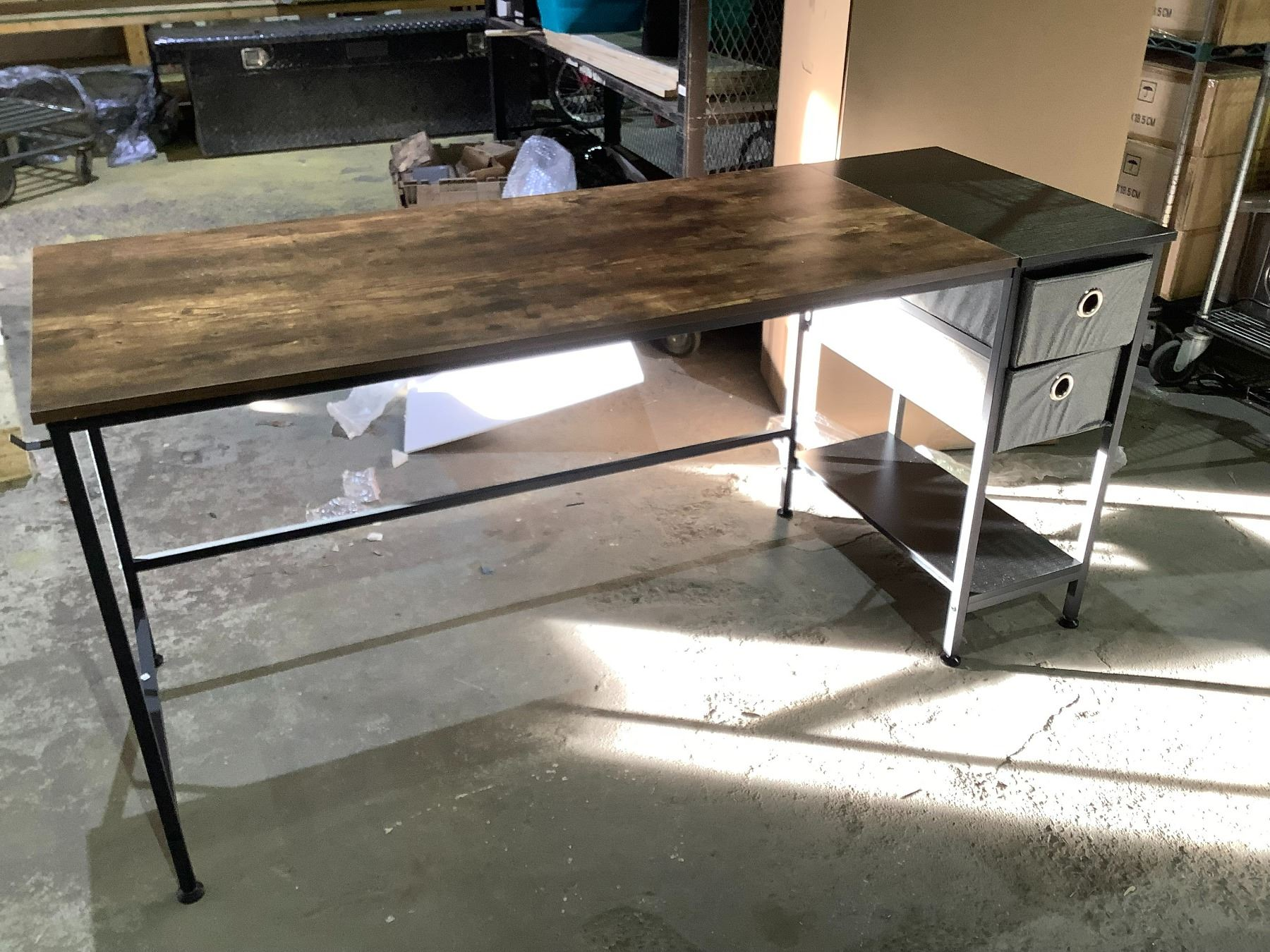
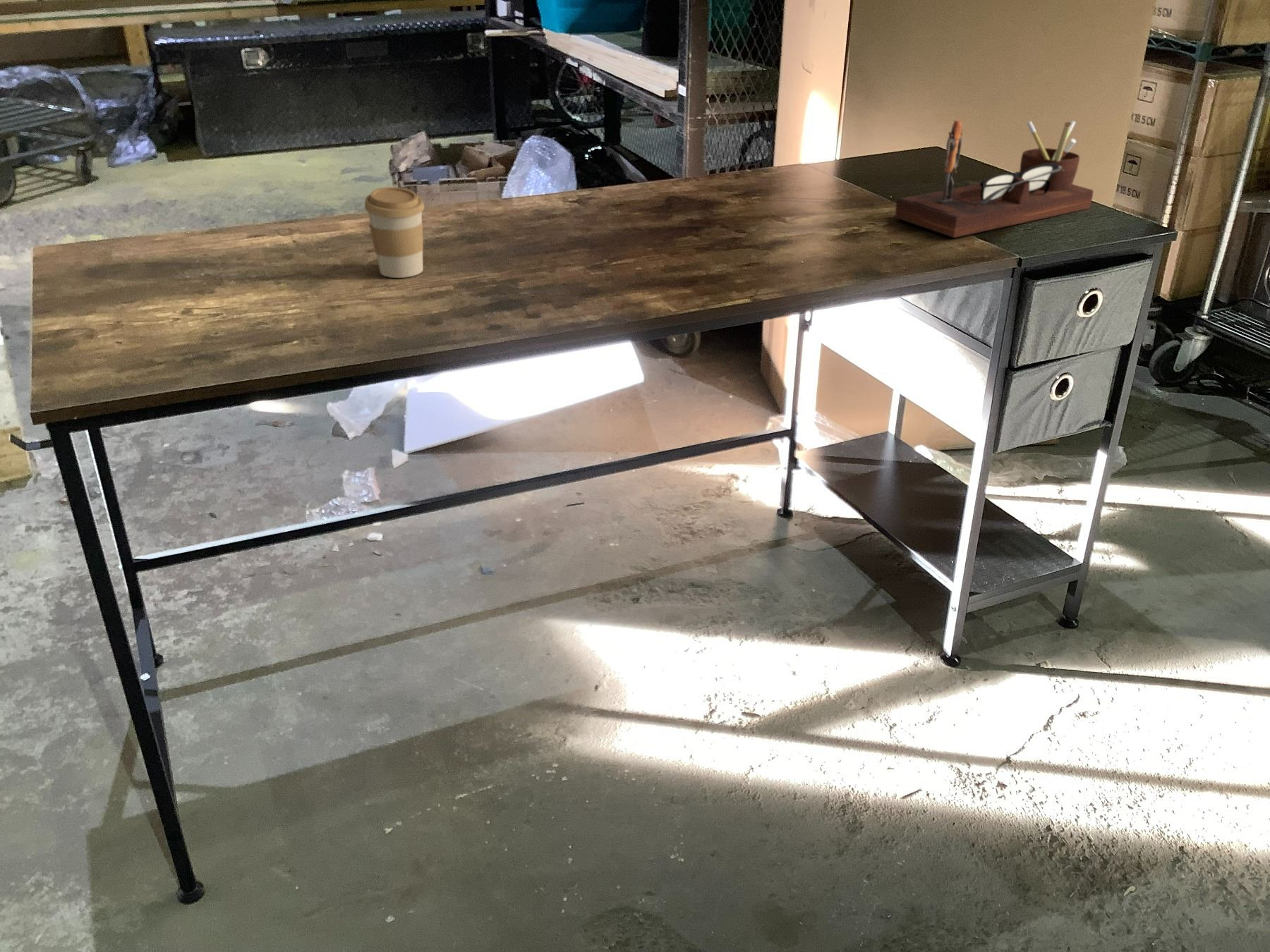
+ desk organizer [895,120,1094,238]
+ coffee cup [363,186,425,279]
